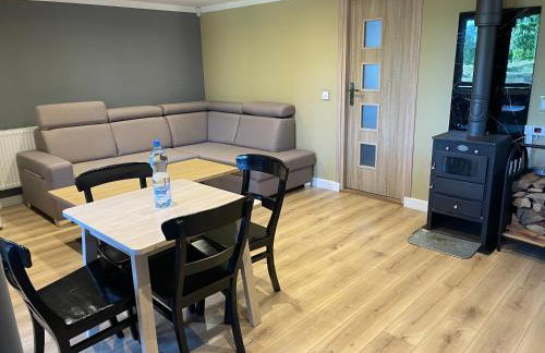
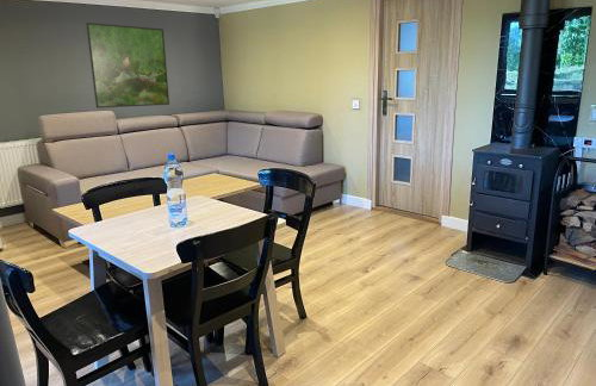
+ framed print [85,21,170,110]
